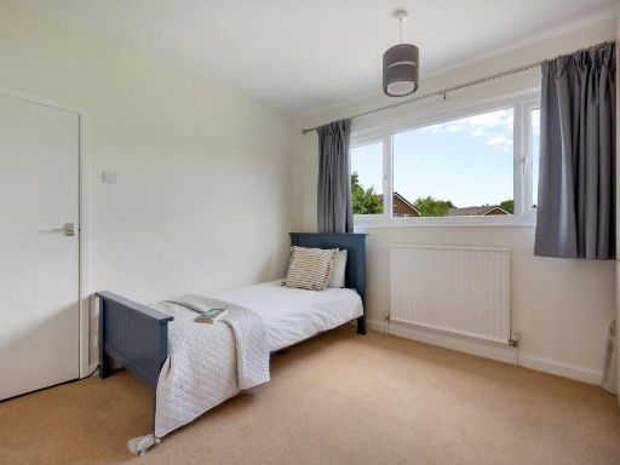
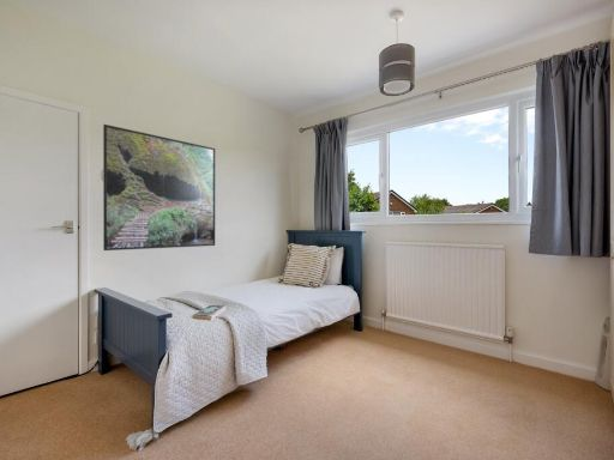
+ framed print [102,123,216,252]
